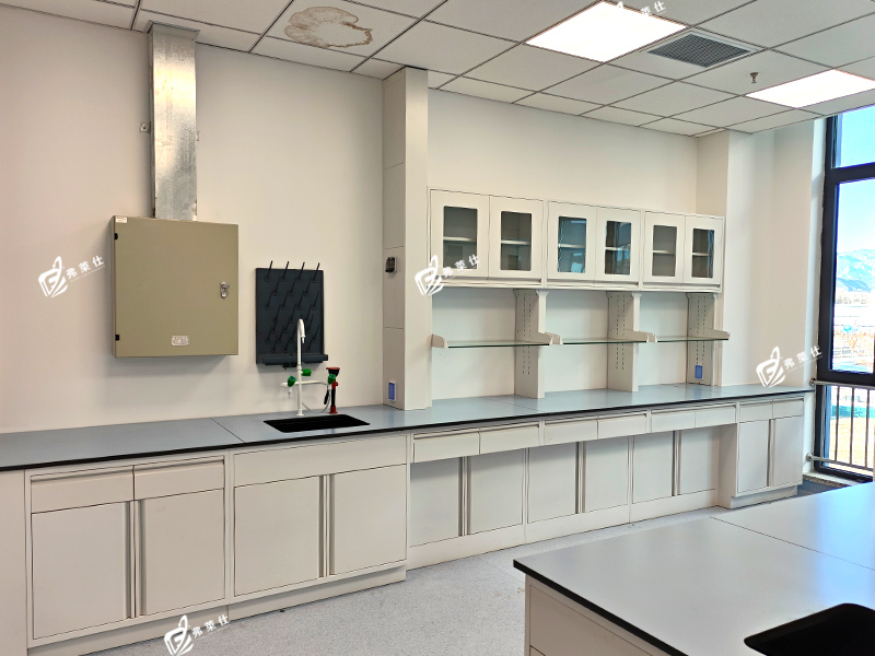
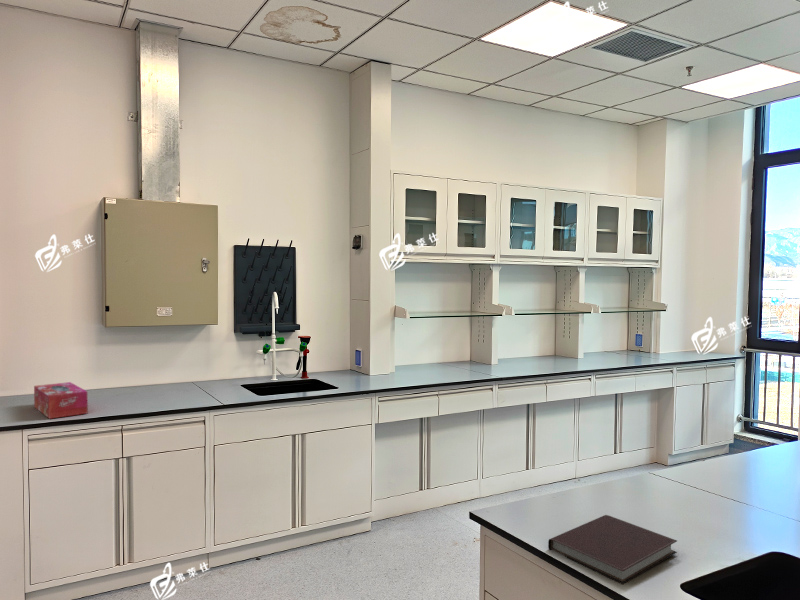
+ notebook [547,514,678,585]
+ tissue box [33,381,89,420]
